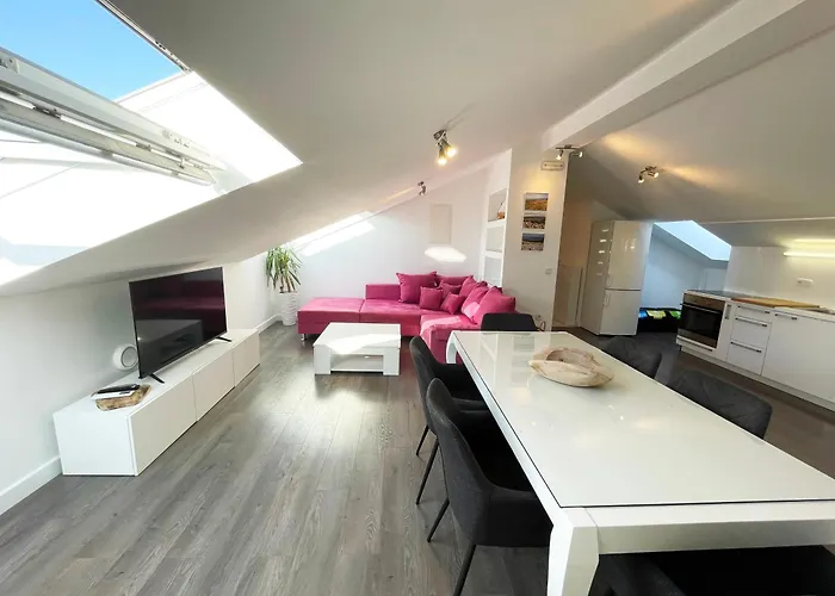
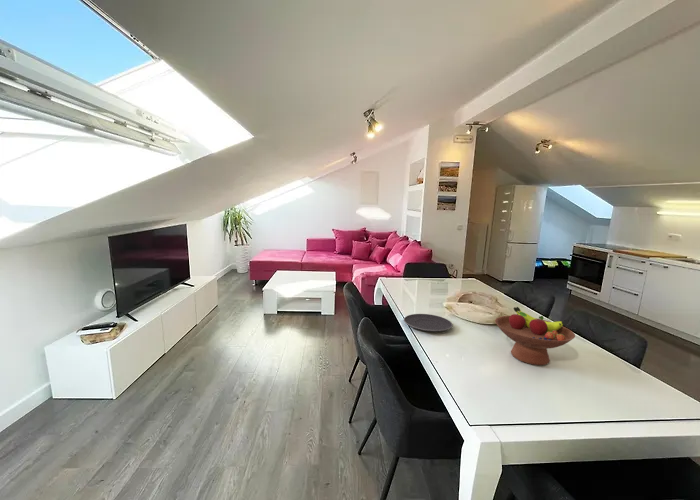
+ plate [403,313,454,333]
+ fruit bowl [494,306,576,366]
